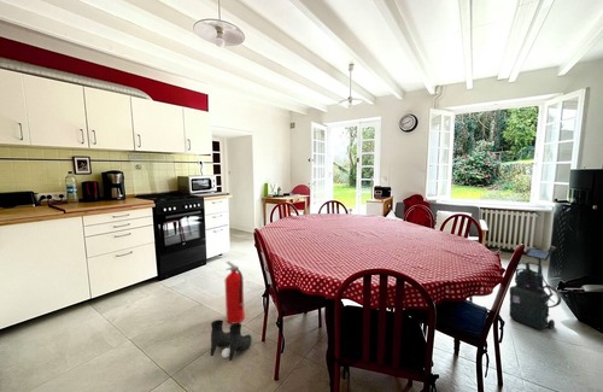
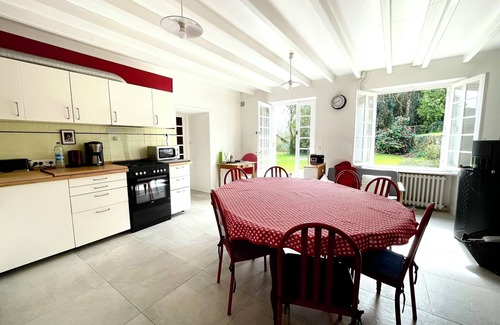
- boots [210,318,252,362]
- fire extinguisher [224,261,246,324]
- vacuum cleaner [508,245,562,330]
